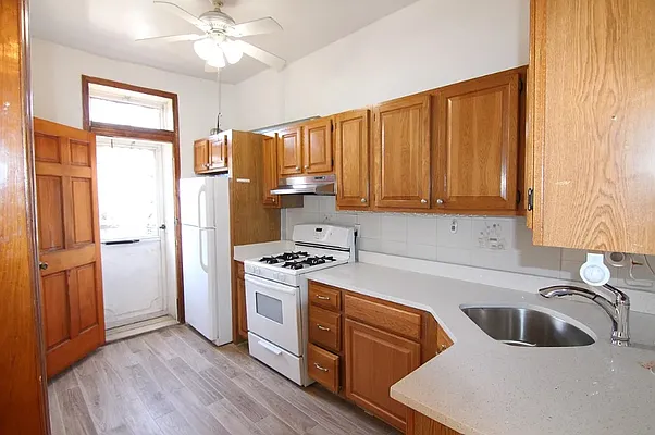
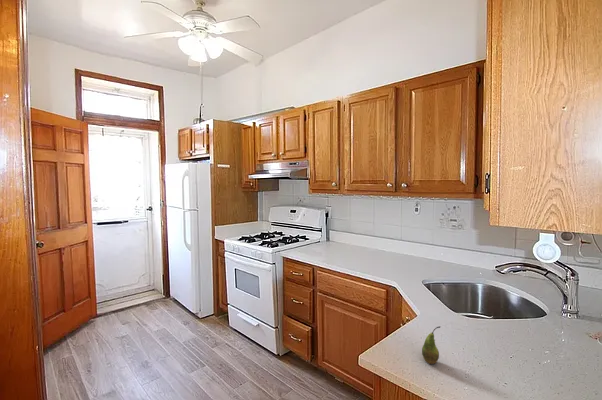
+ fruit [421,325,441,365]
